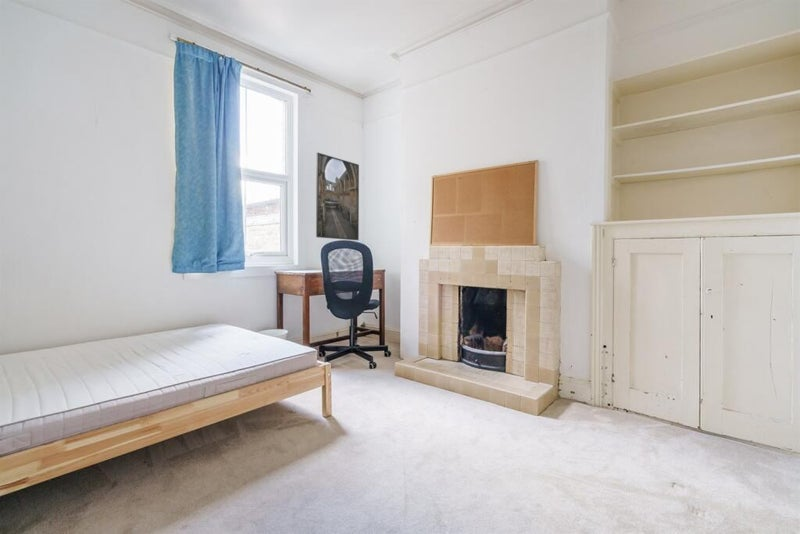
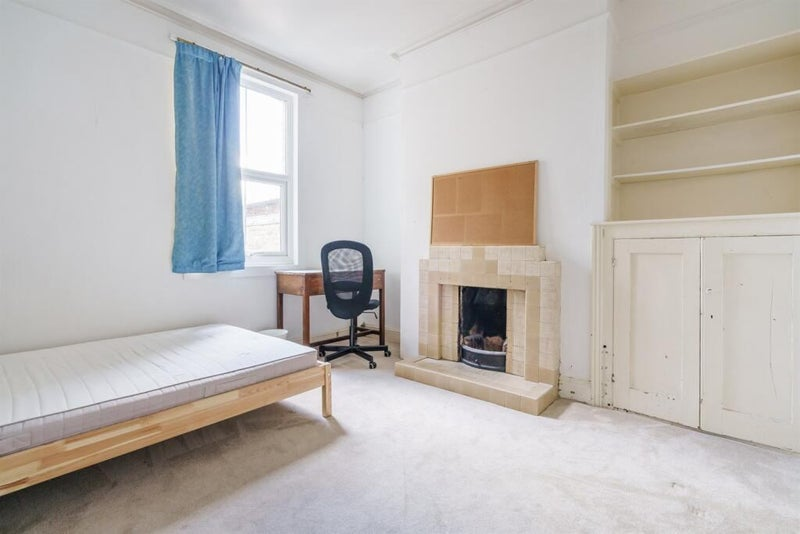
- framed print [315,152,360,241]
